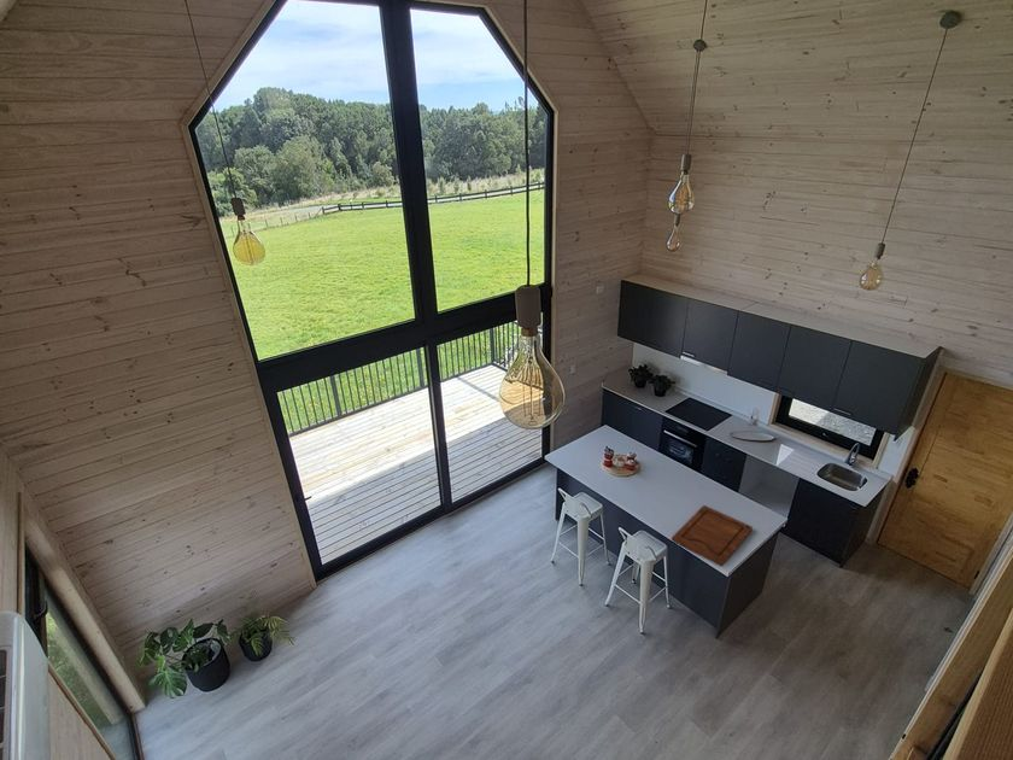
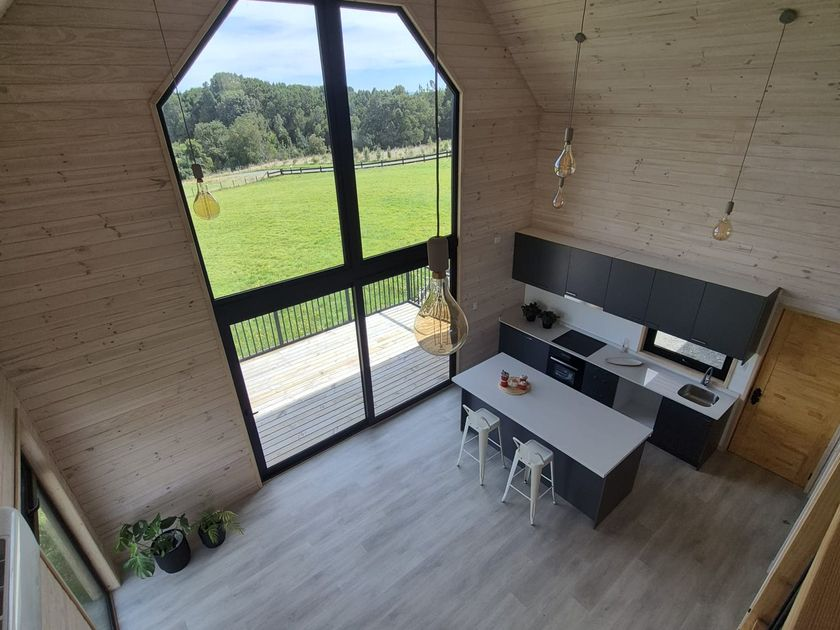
- cutting board [671,504,754,567]
